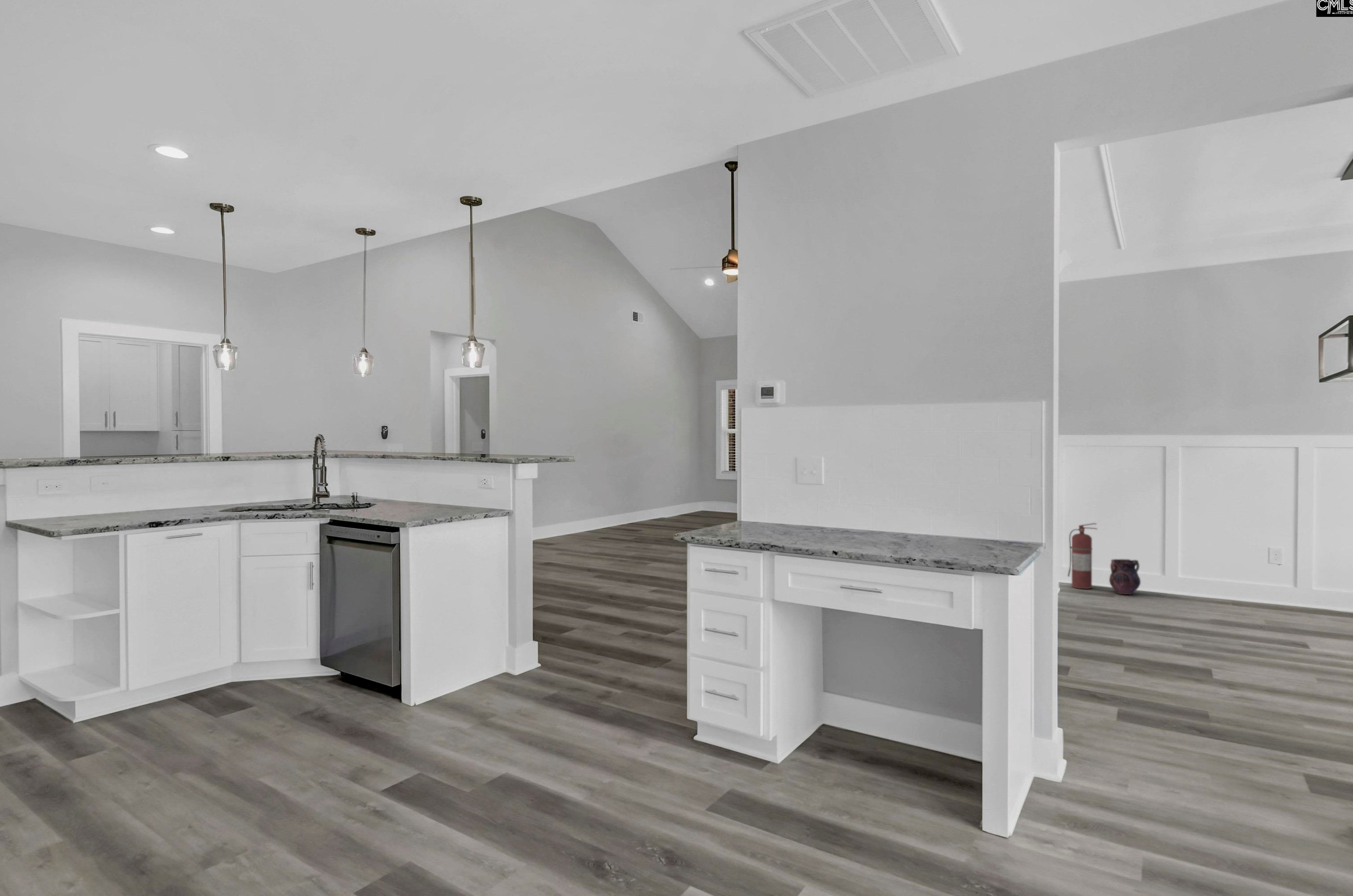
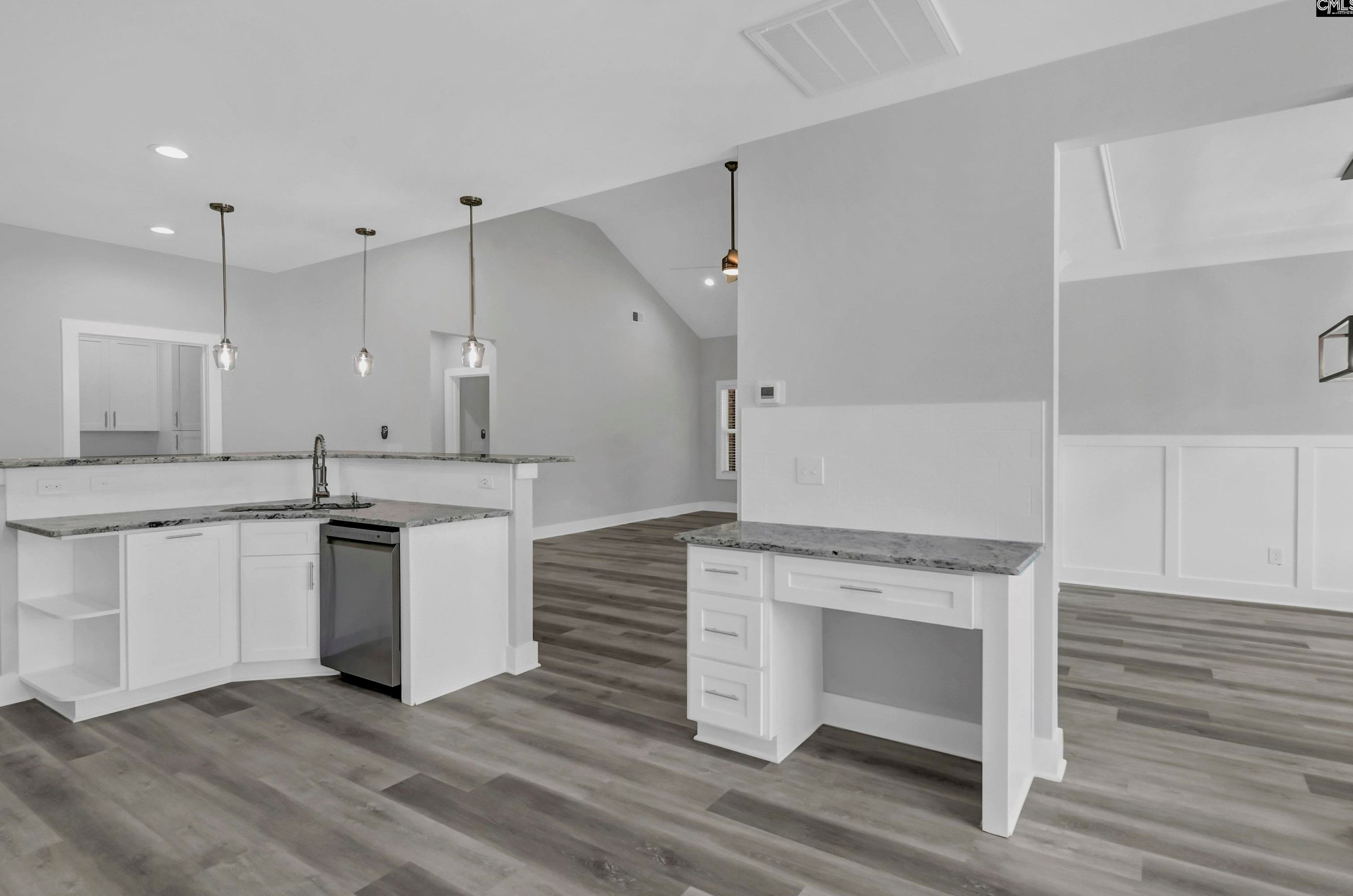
- fire extinguisher [1067,523,1098,589]
- vase [1109,559,1141,595]
